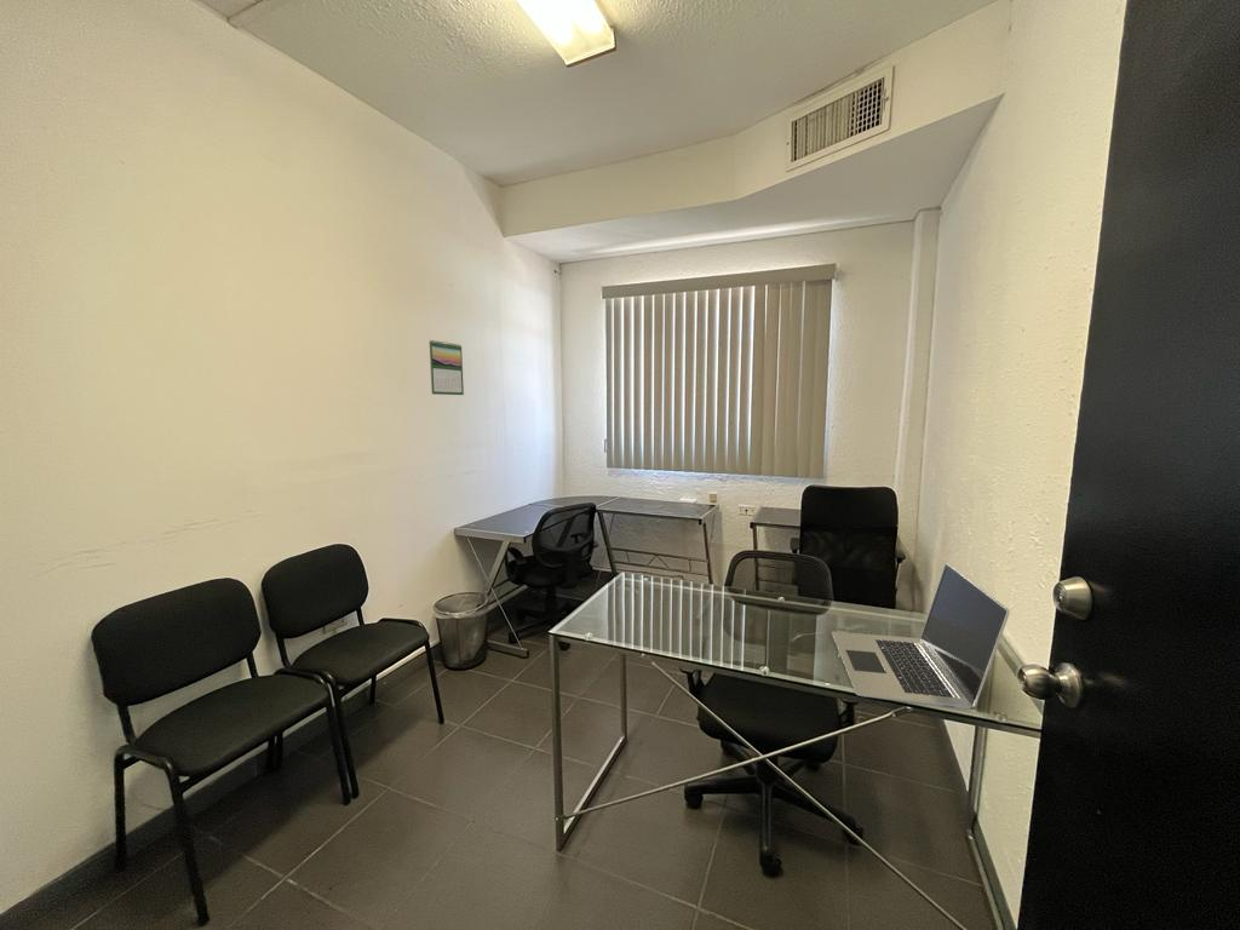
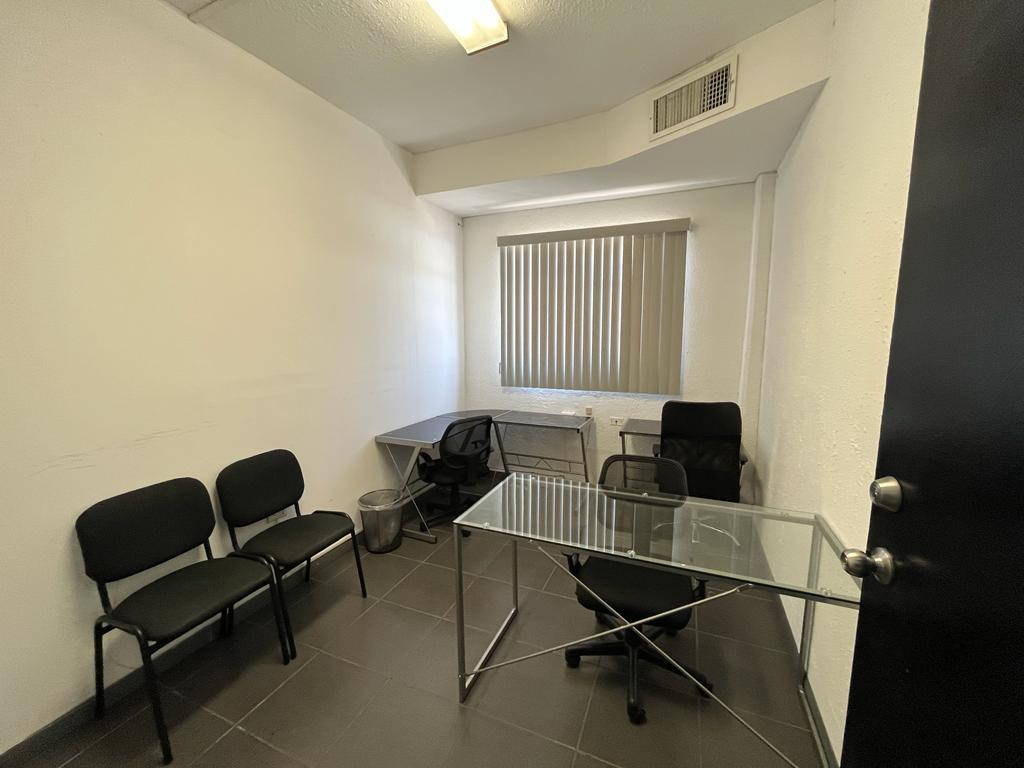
- calendar [427,339,465,396]
- laptop [831,562,1011,710]
